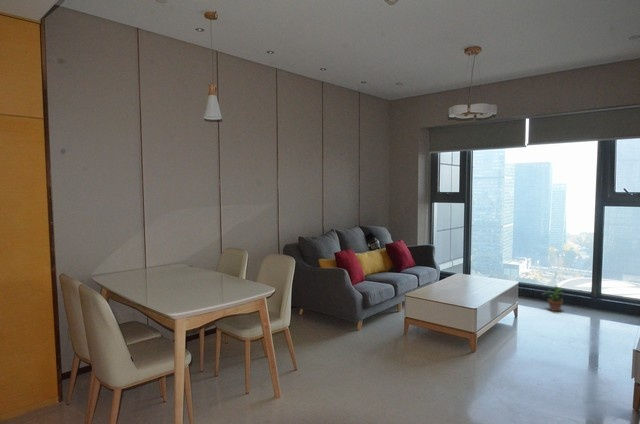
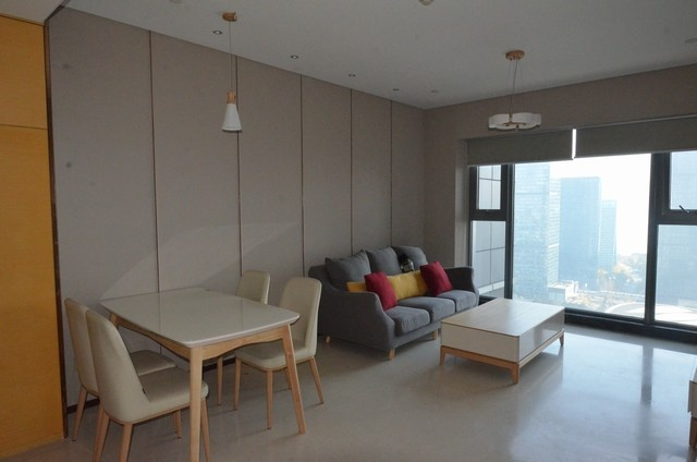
- potted plant [542,285,565,312]
